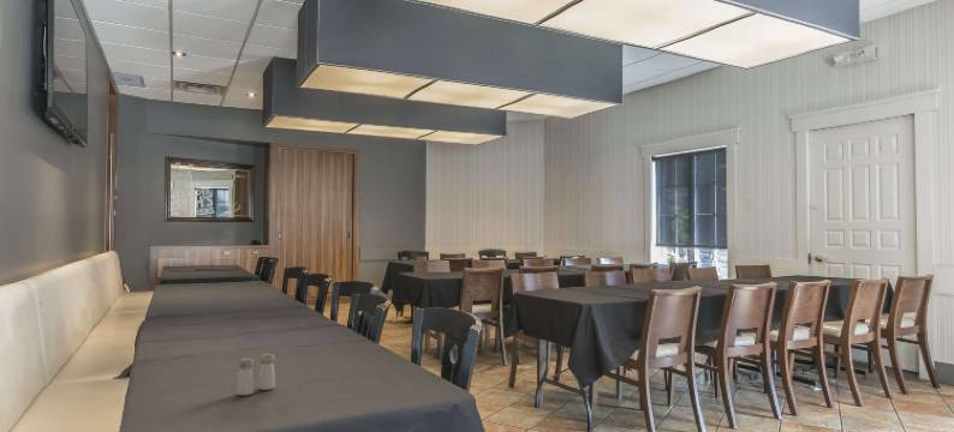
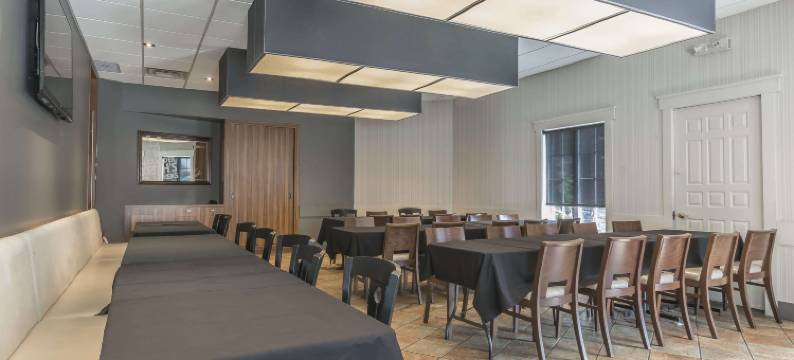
- salt and pepper shaker [237,353,276,396]
